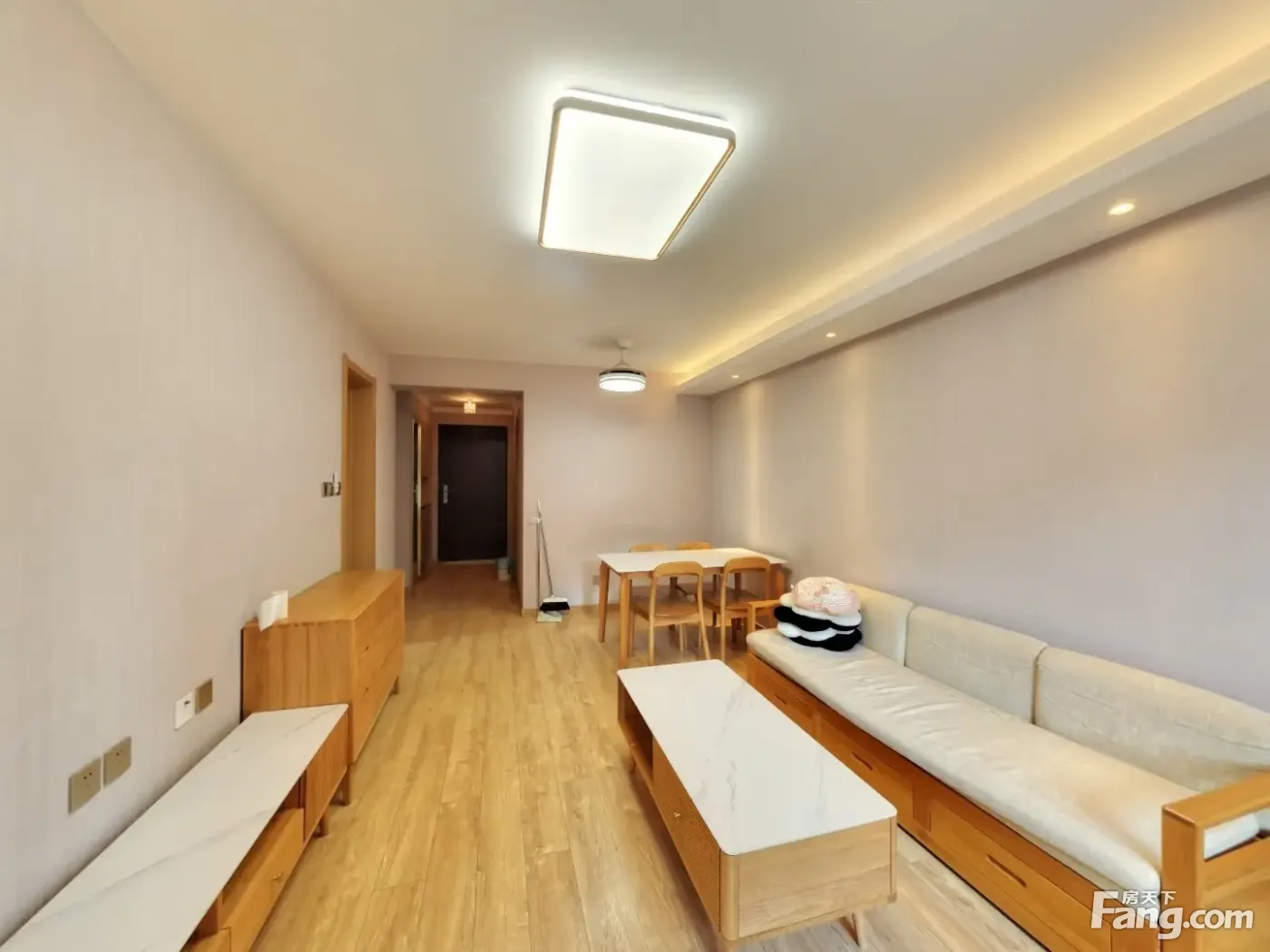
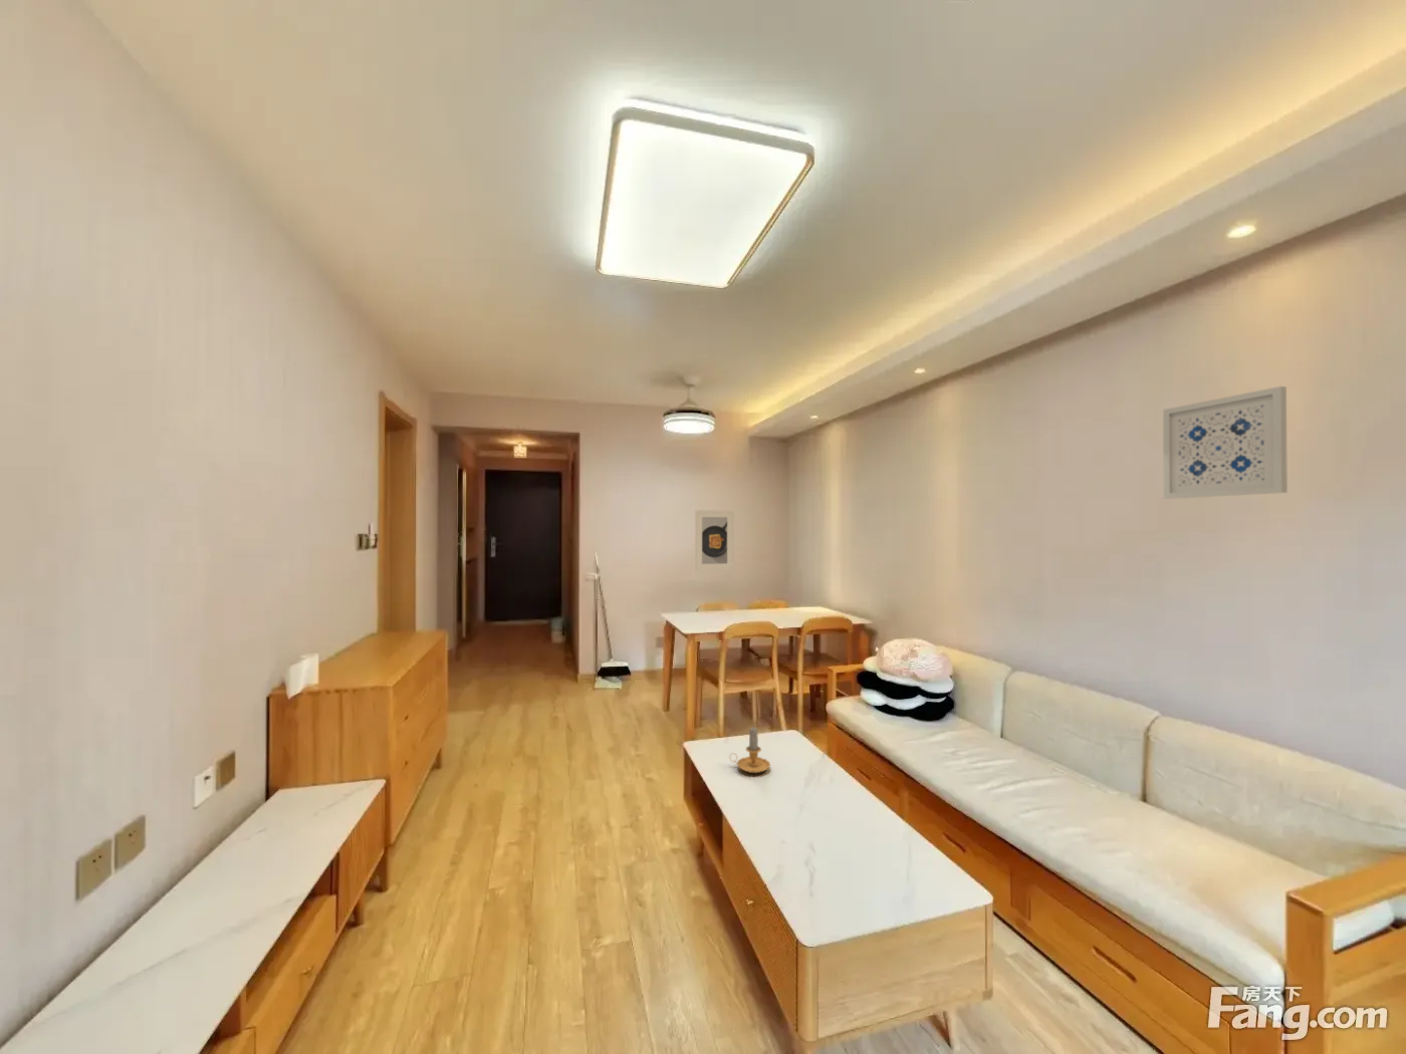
+ candle [728,726,772,774]
+ wall art [1162,385,1289,500]
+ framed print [694,509,735,572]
